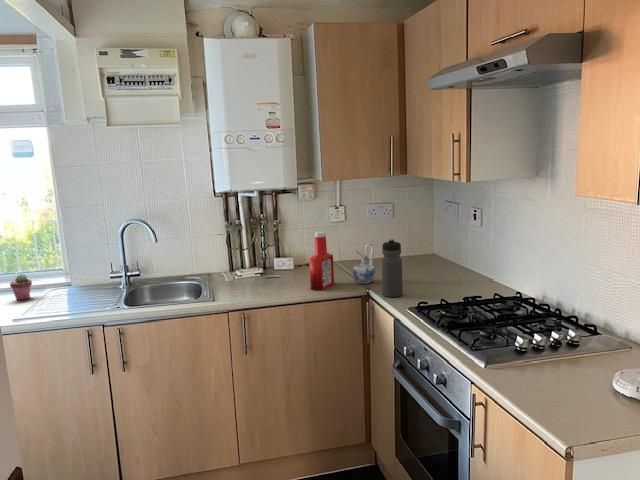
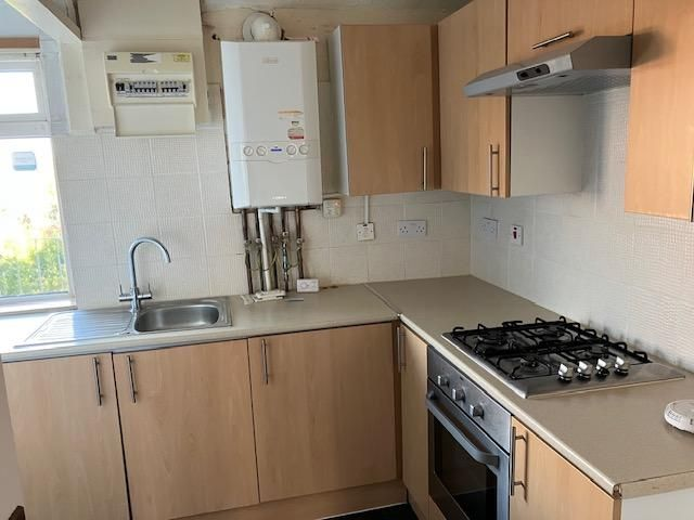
- soap bottle [308,231,335,291]
- potted succulent [9,273,33,301]
- ceramic pitcher [352,242,377,284]
- water bottle [381,238,404,298]
